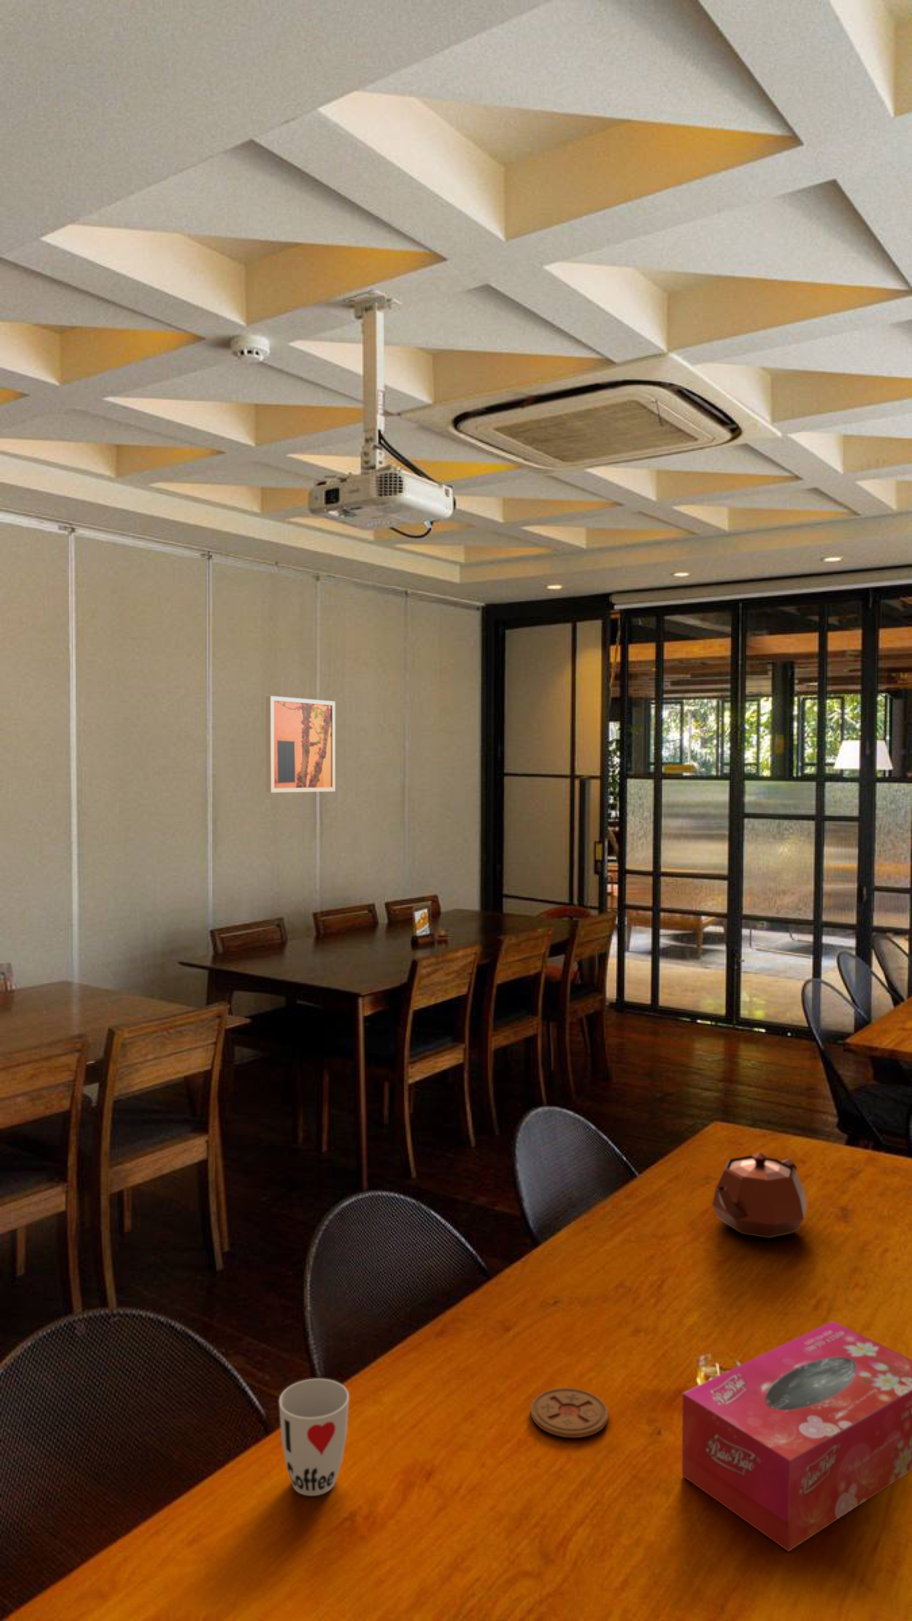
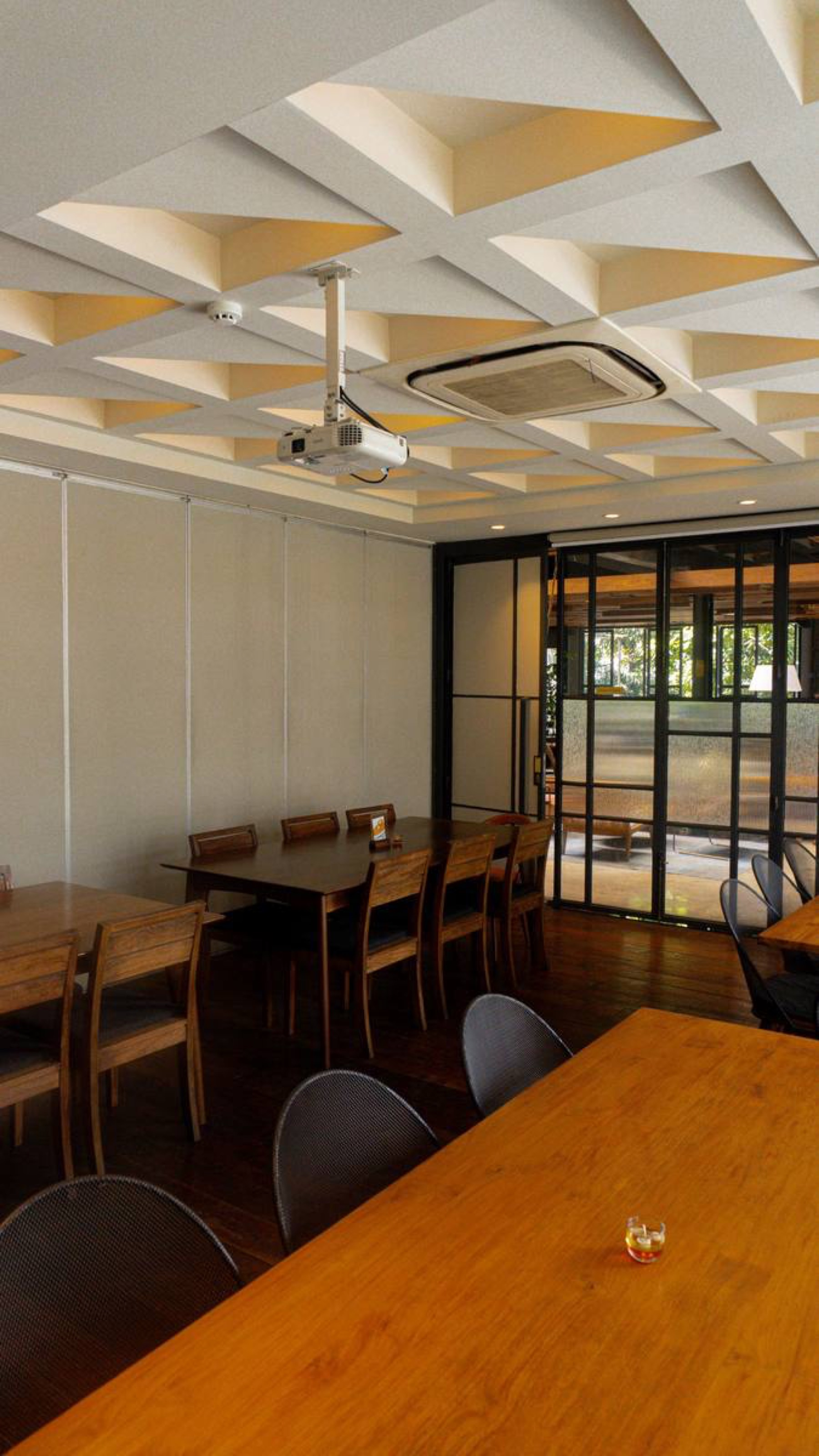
- wall art [265,696,336,794]
- teapot [712,1152,807,1238]
- coaster [530,1387,608,1438]
- cup [278,1378,350,1496]
- tissue box [681,1320,912,1552]
